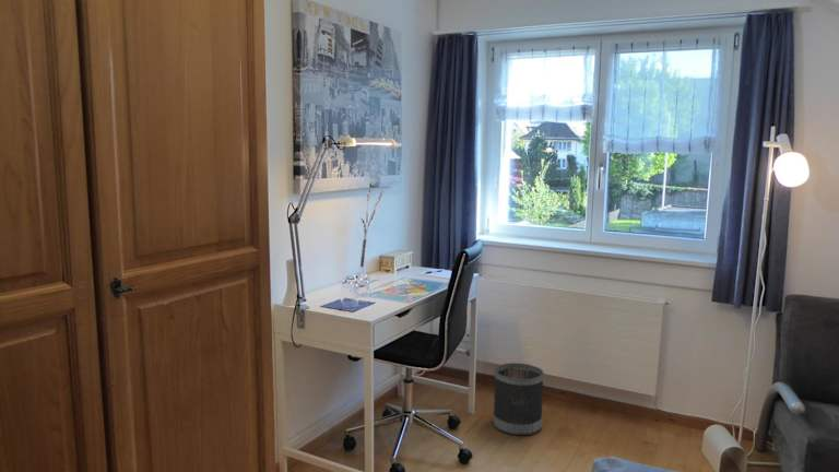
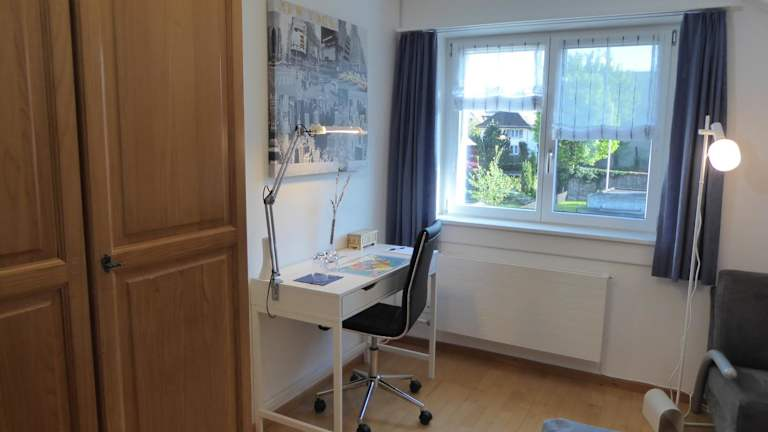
- wastebasket [492,362,545,436]
